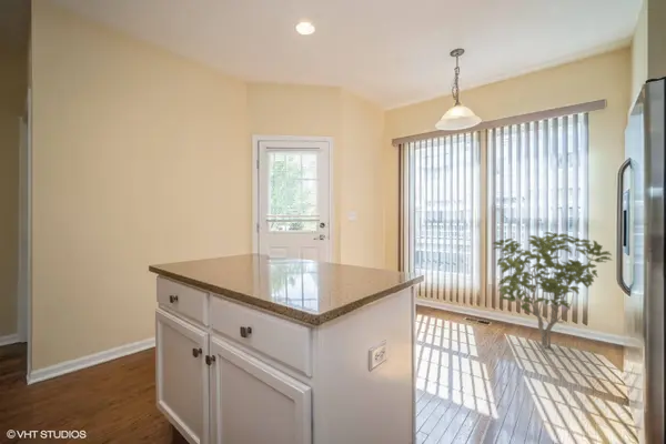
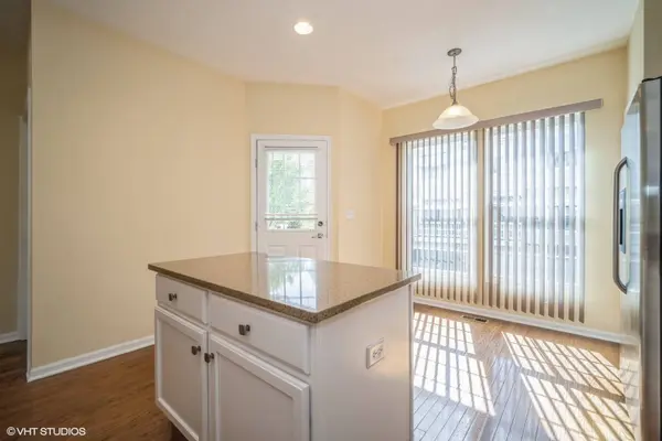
- shrub [492,231,614,349]
